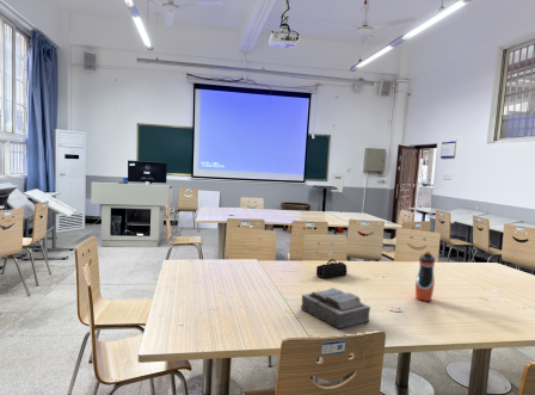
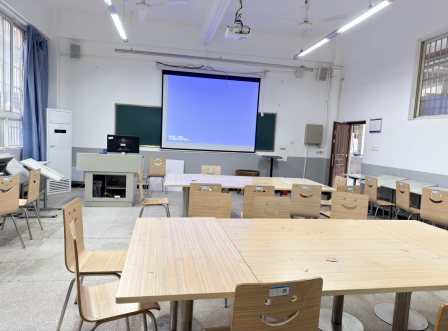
- bible [300,286,371,329]
- pencil case [315,258,348,279]
- water bottle [414,251,436,302]
